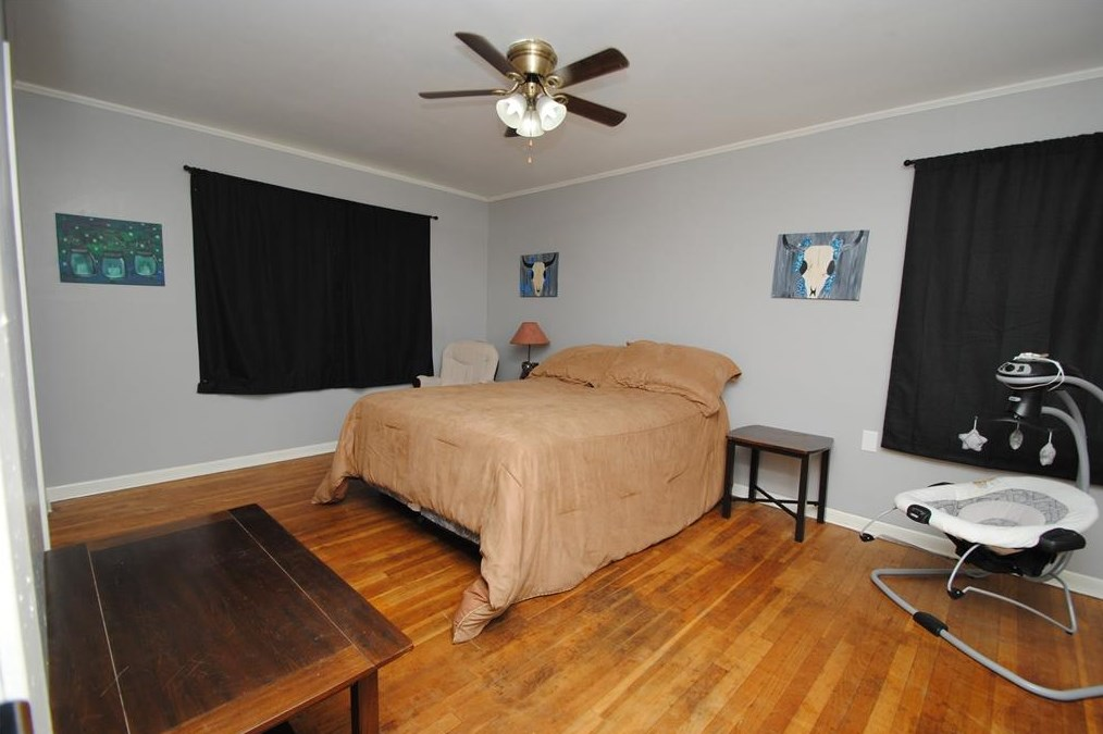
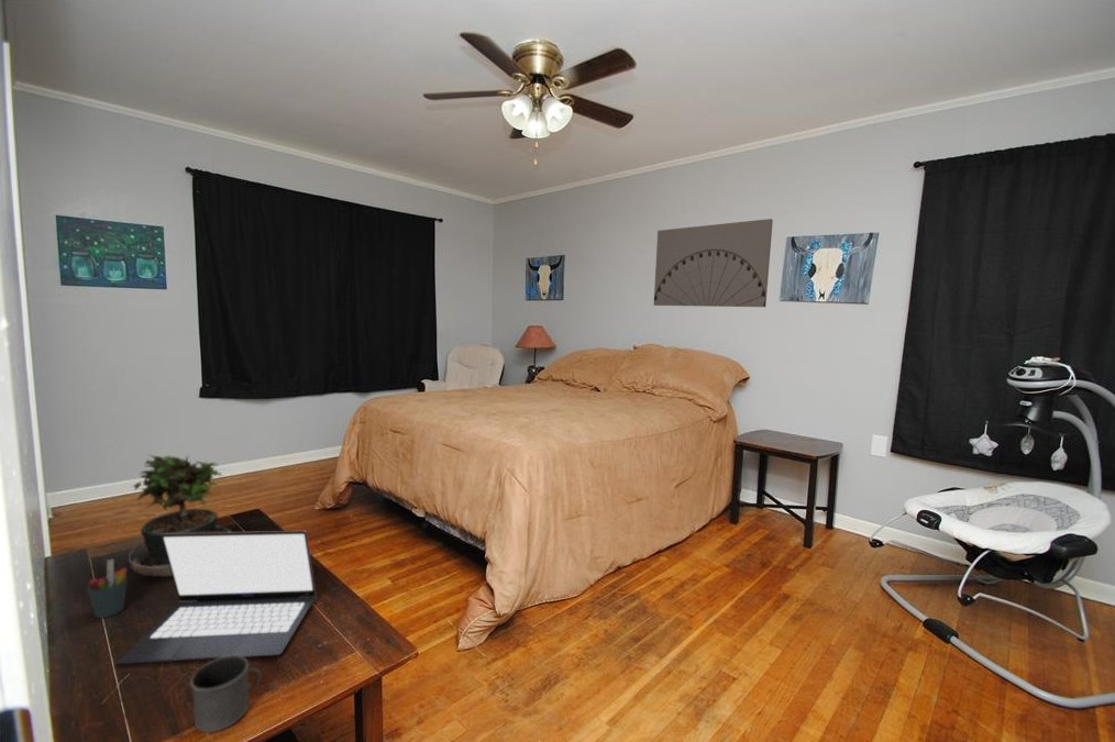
+ laptop [115,530,318,665]
+ mug [189,655,262,733]
+ pen holder [86,558,129,619]
+ wall art [652,218,774,308]
+ potted plant [128,454,232,578]
